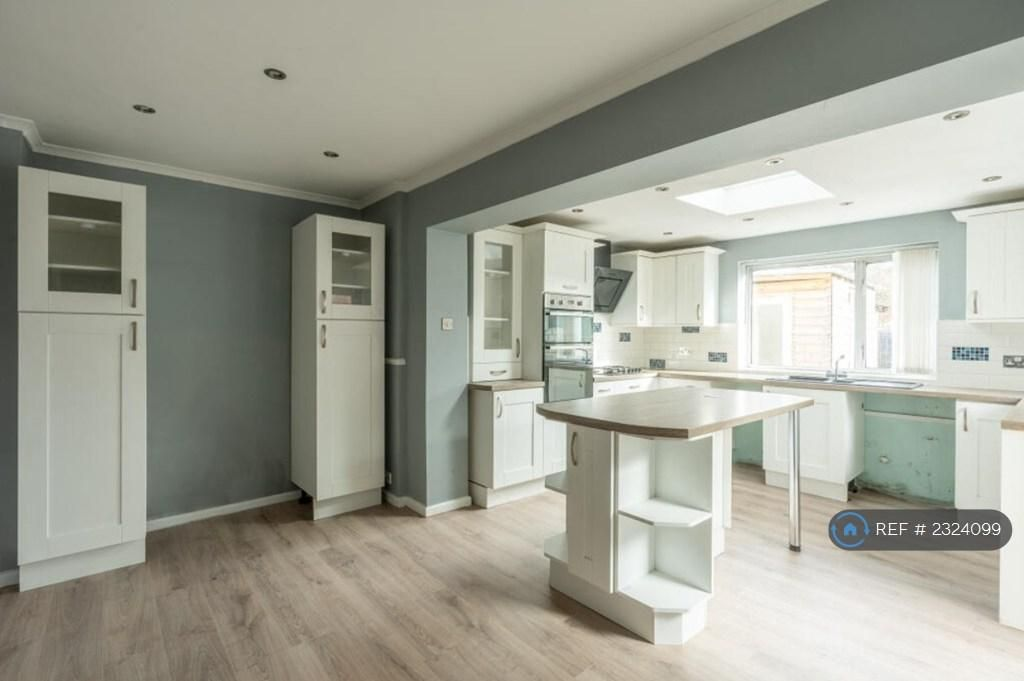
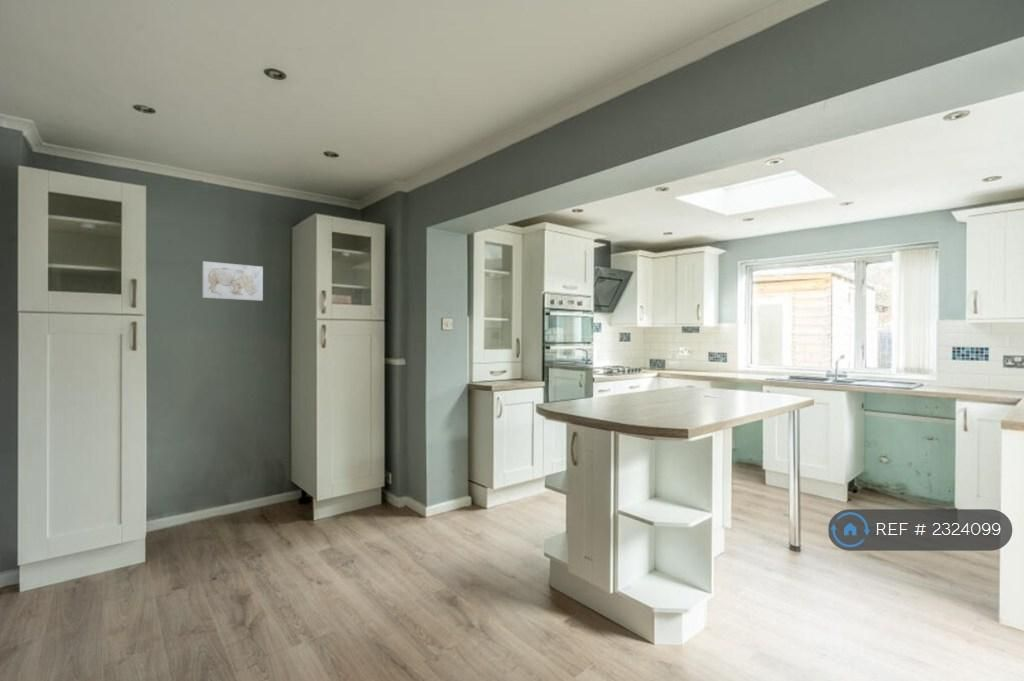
+ wall art [201,260,264,302]
